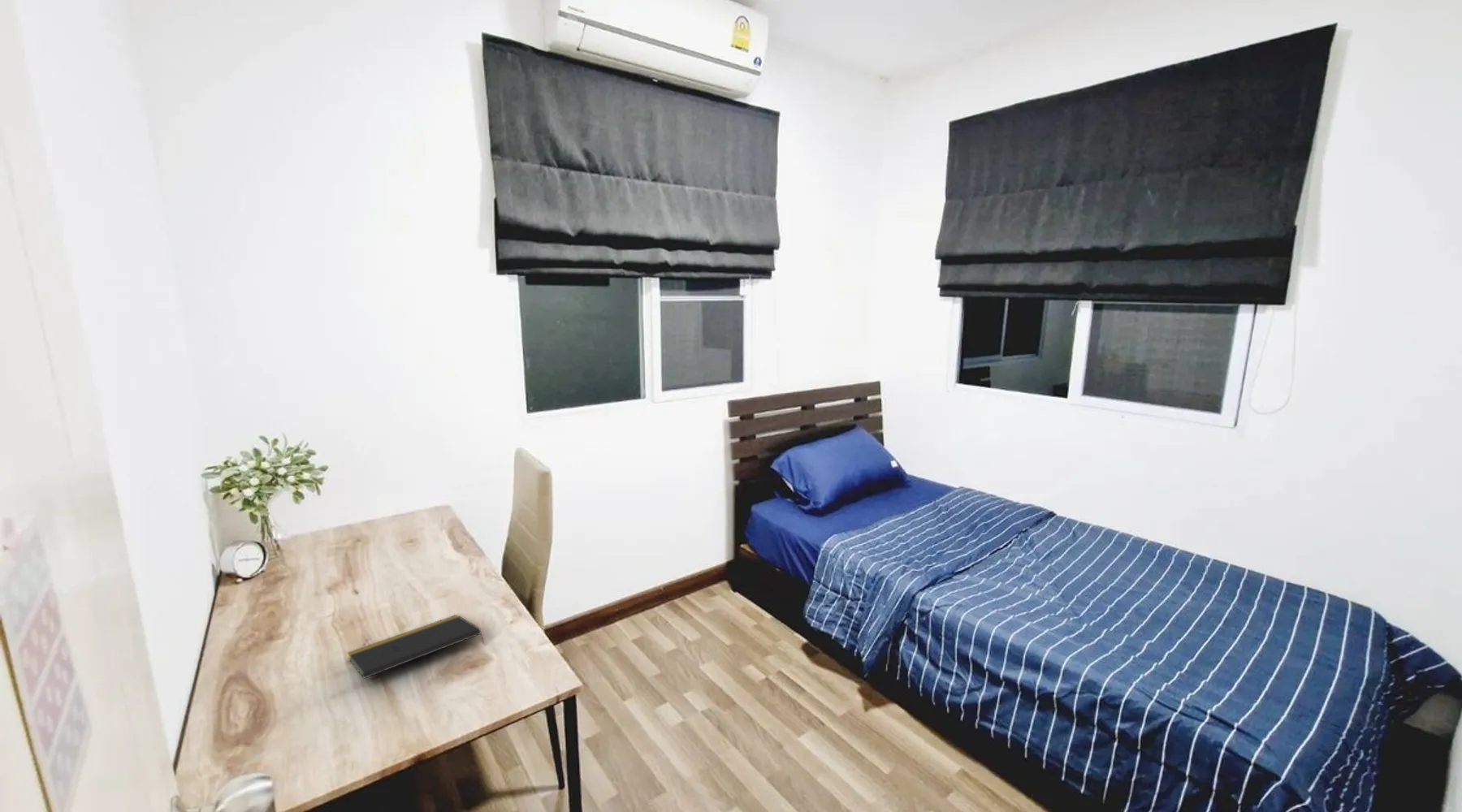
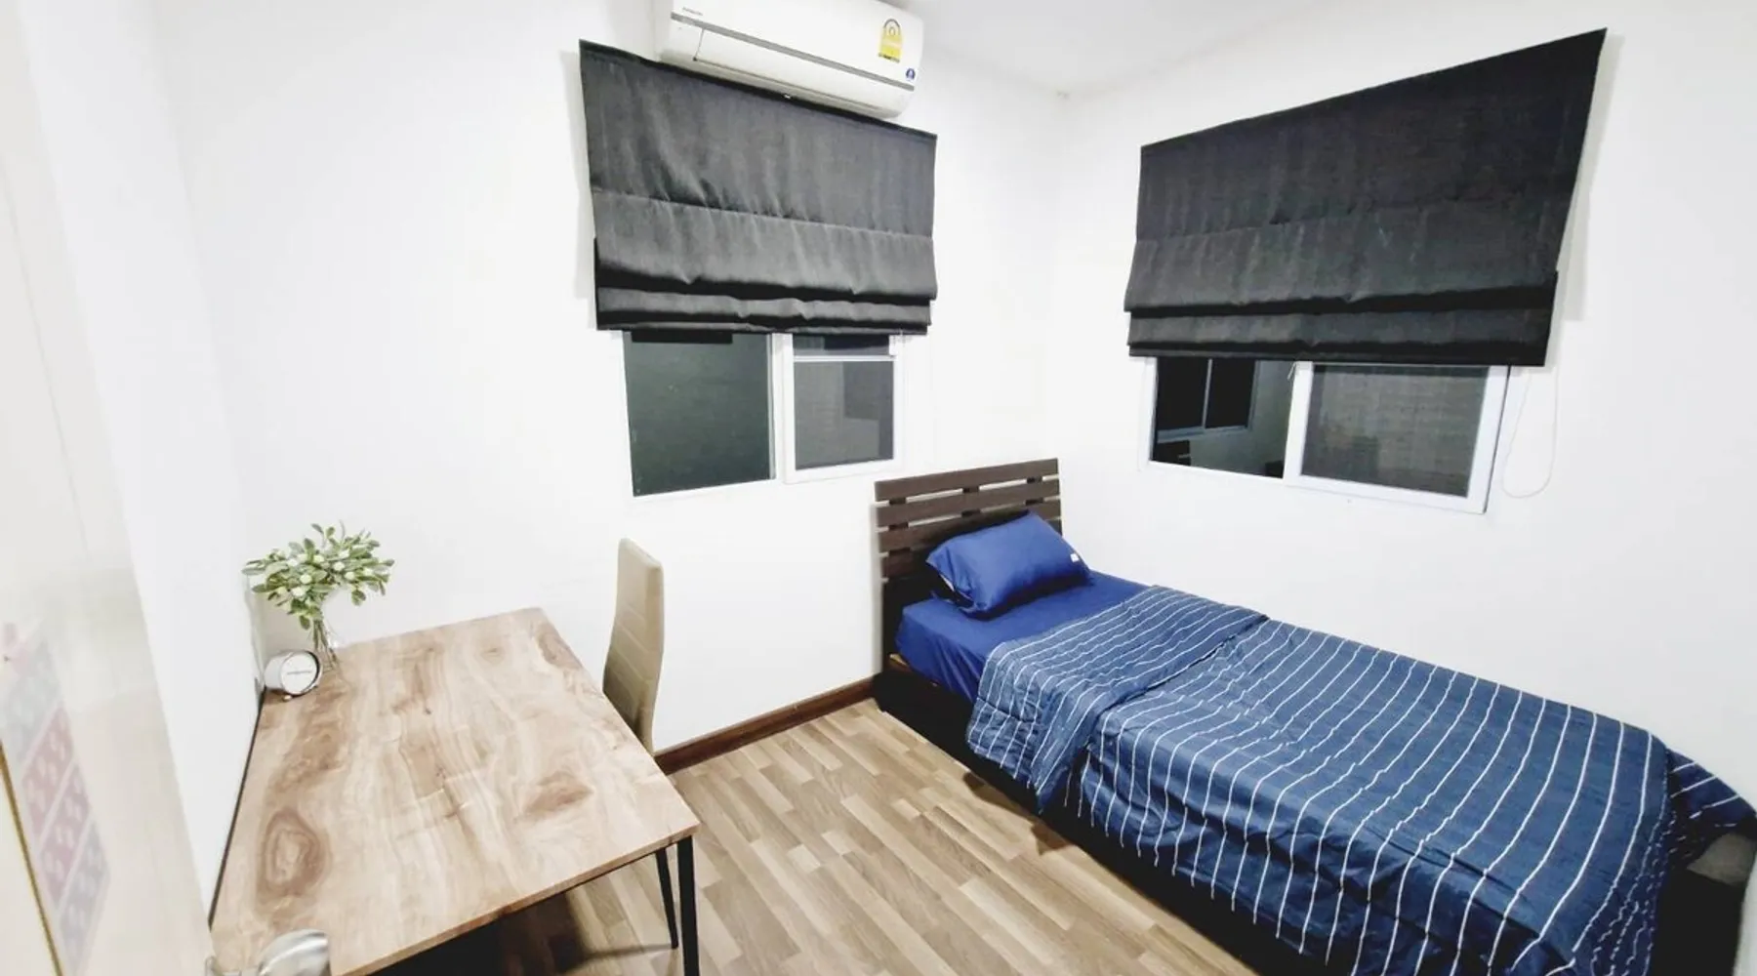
- notepad [347,614,486,680]
